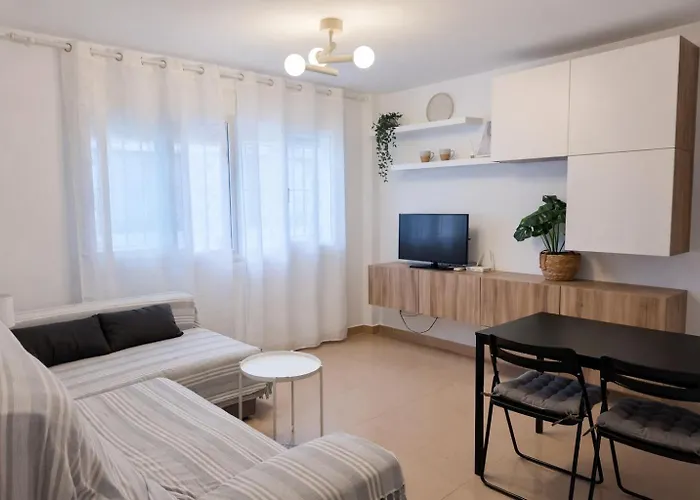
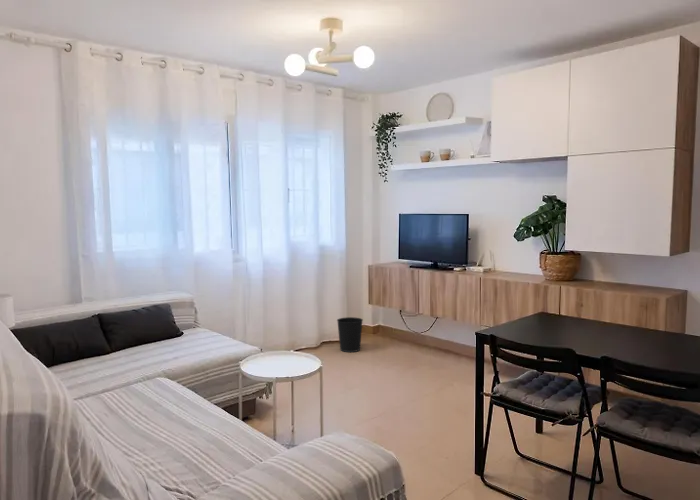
+ wastebasket [336,316,364,353]
